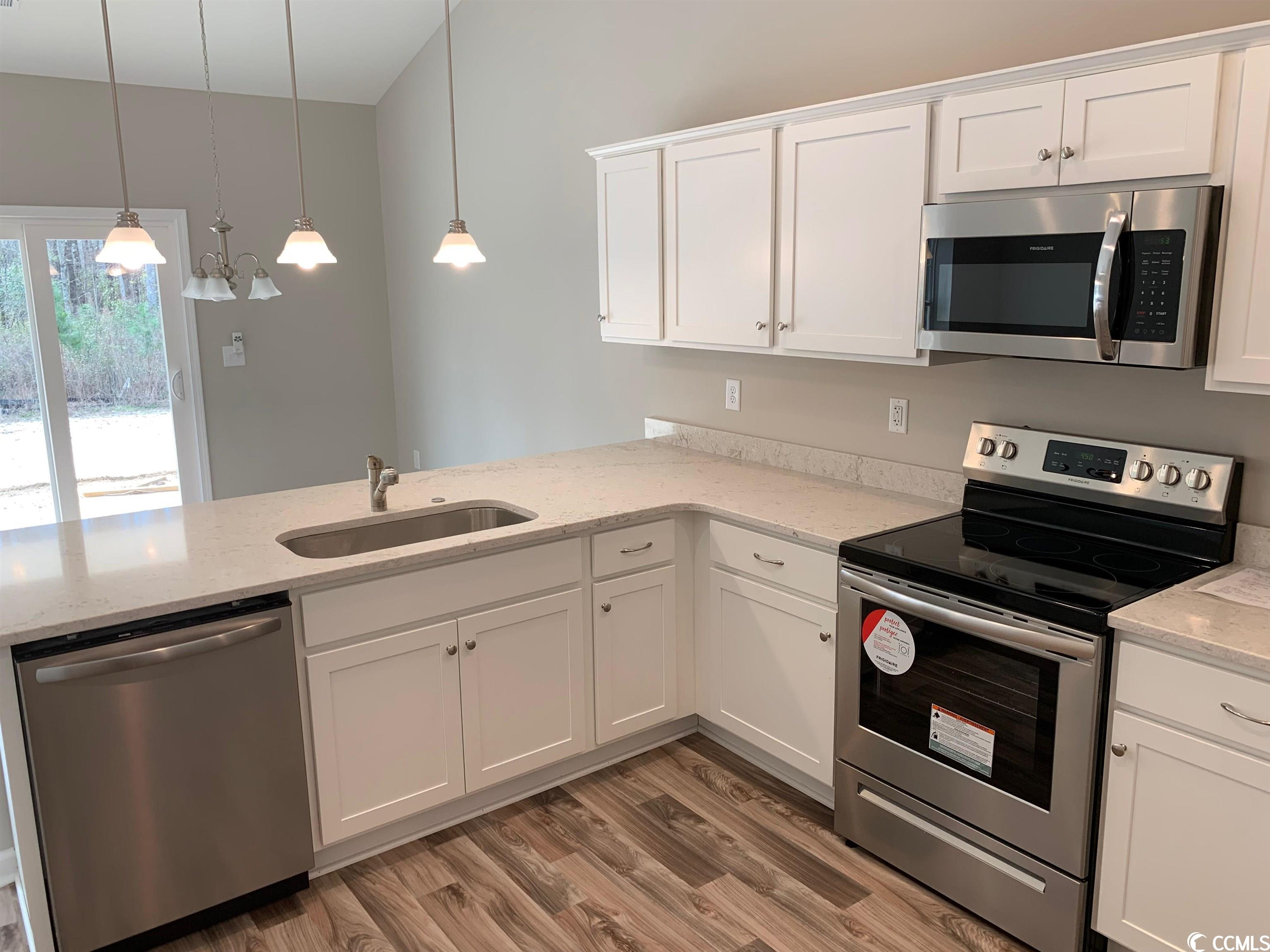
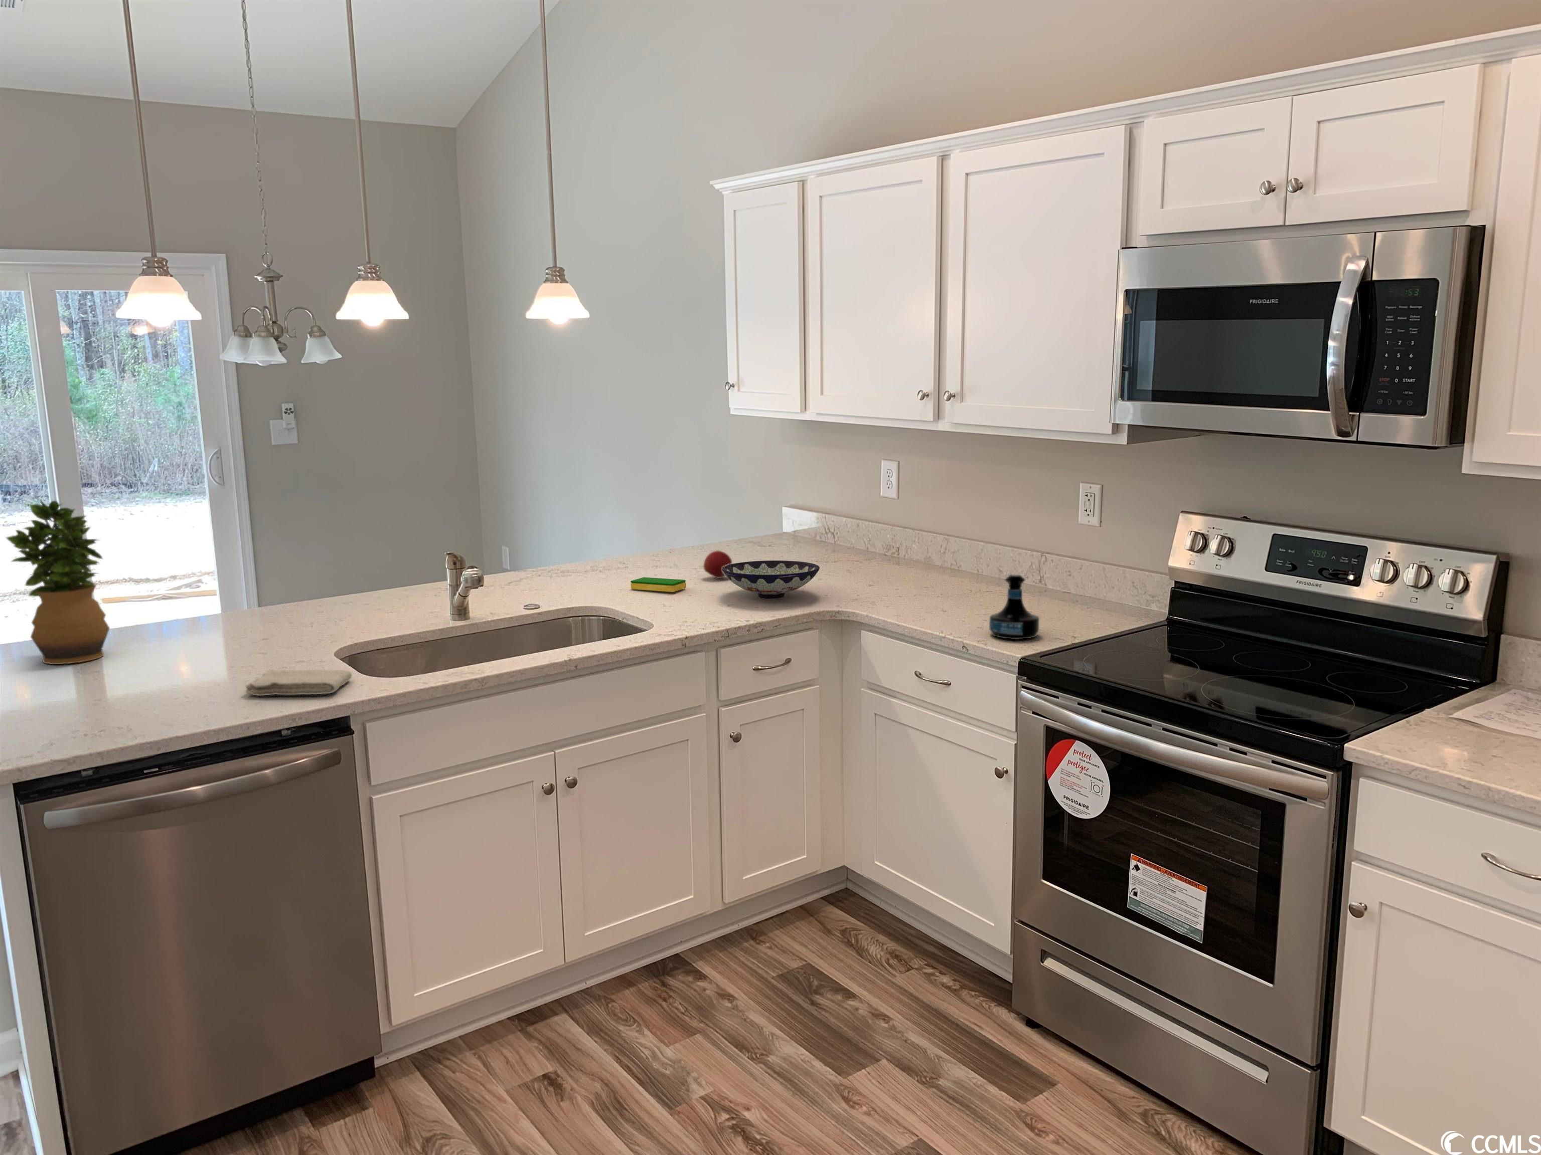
+ bowl [722,561,820,599]
+ dish sponge [630,576,687,592]
+ potted plant [5,500,110,665]
+ tequila bottle [989,574,1040,639]
+ washcloth [245,668,352,696]
+ apple [703,550,733,579]
